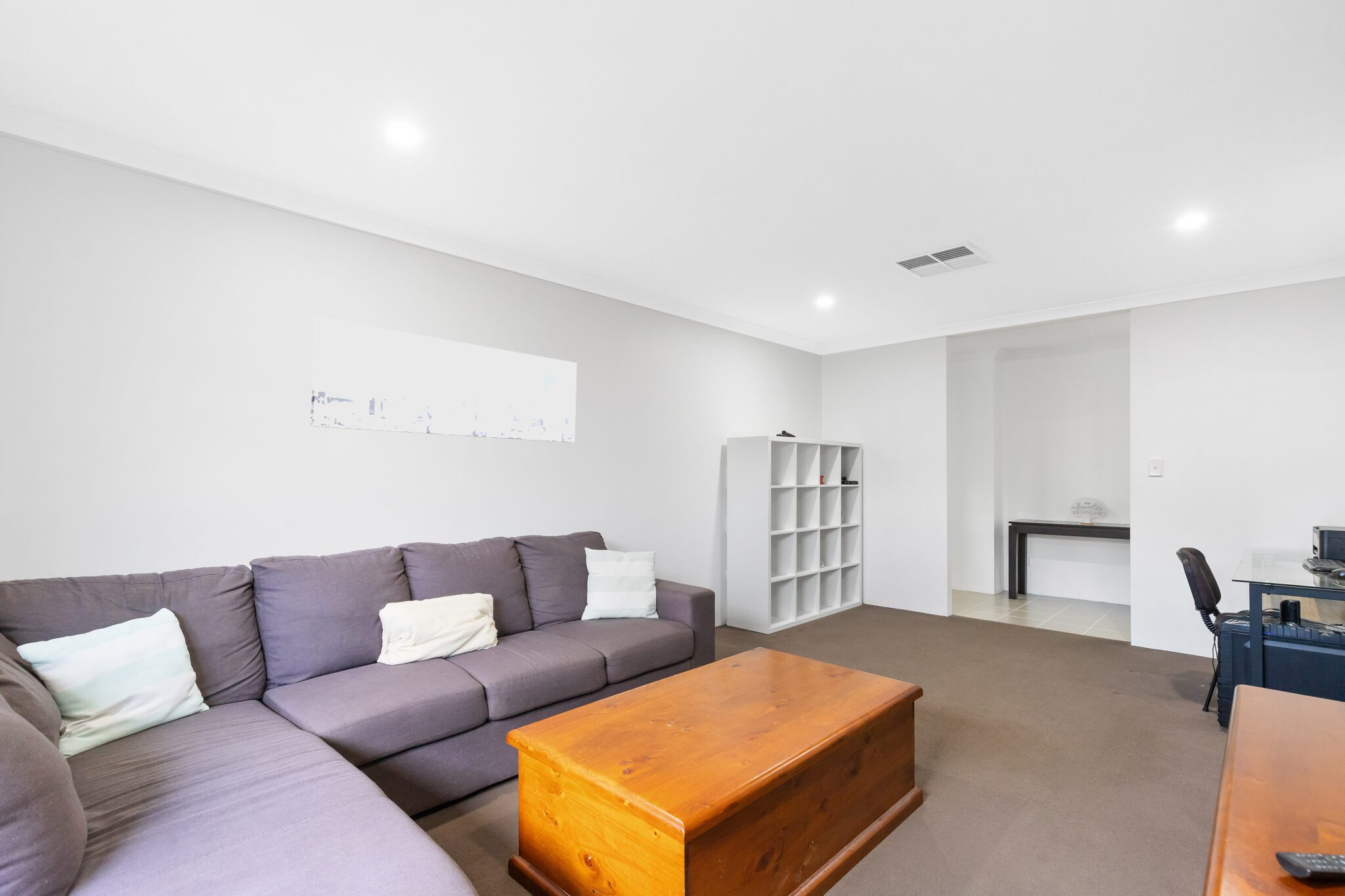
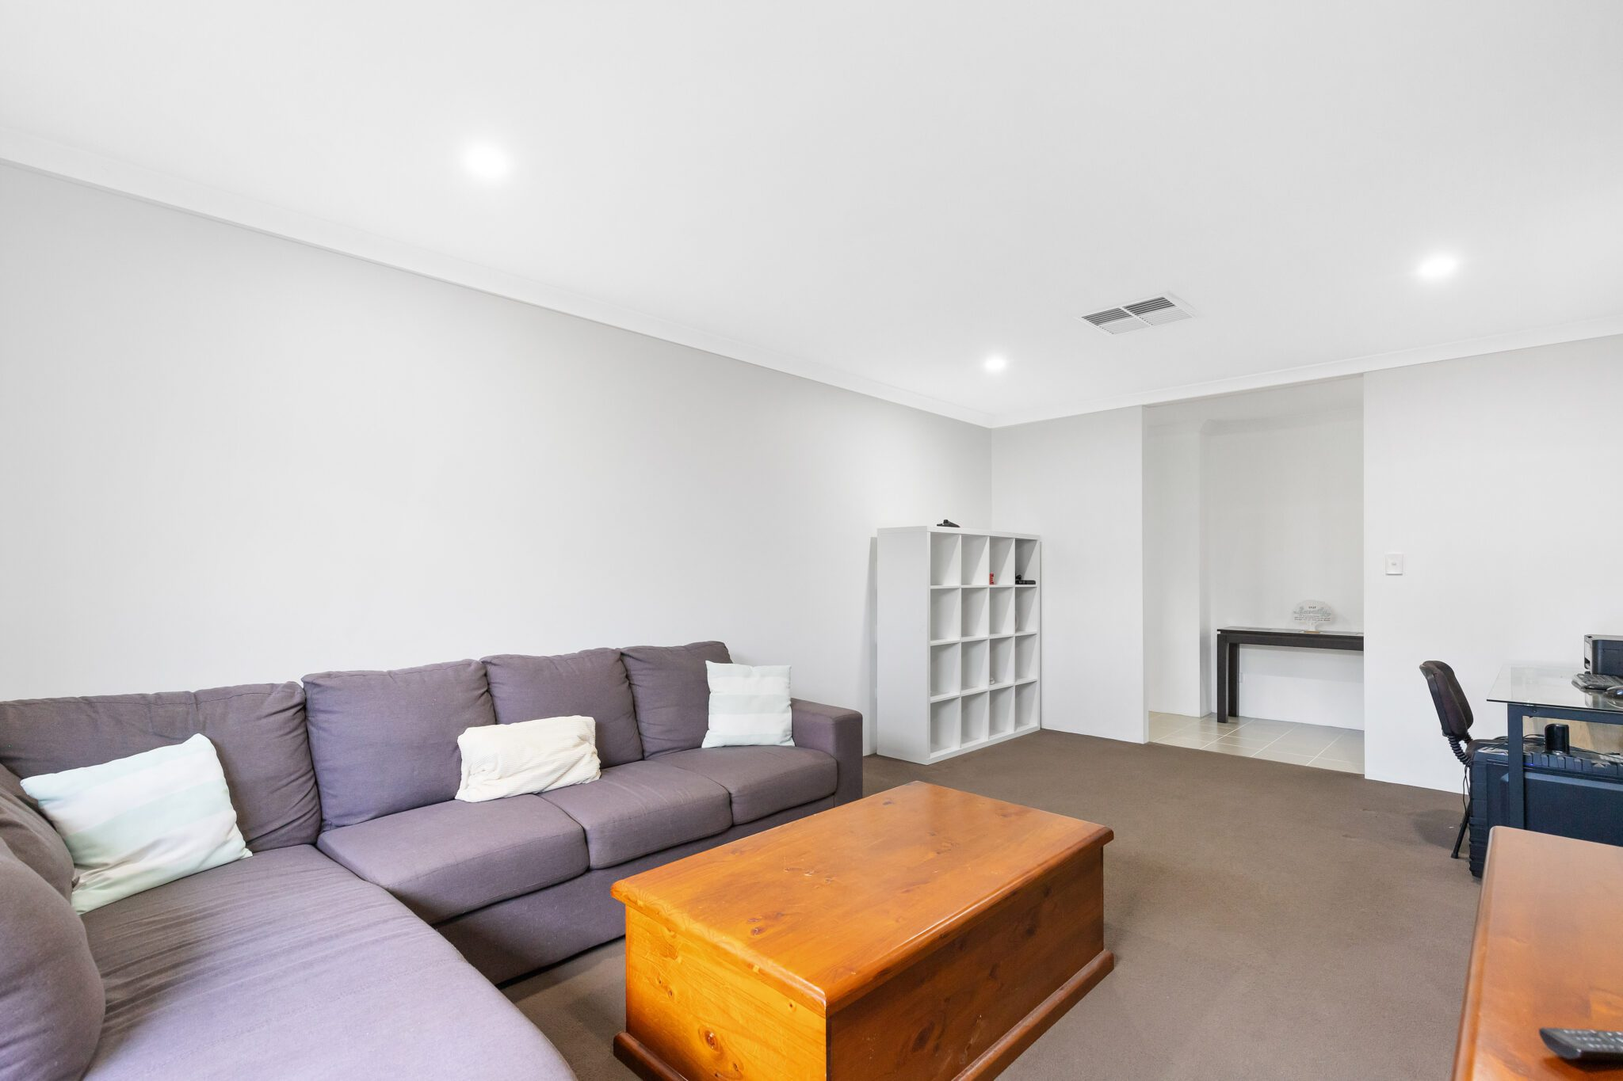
- wall art [310,316,577,443]
